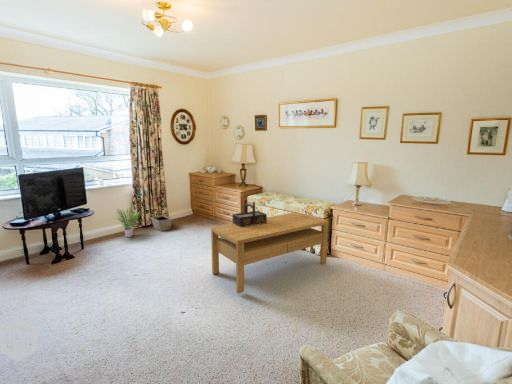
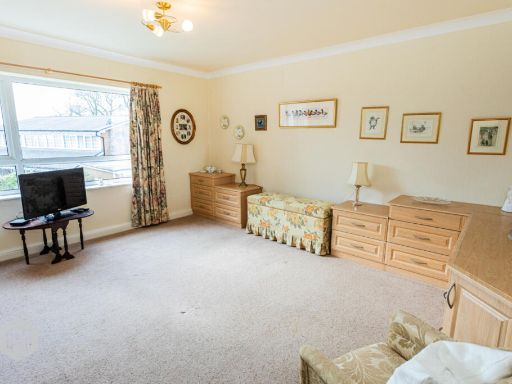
- potted plant [113,203,142,238]
- coffee table [210,211,329,294]
- decorative box [231,199,268,227]
- basket [150,209,173,232]
